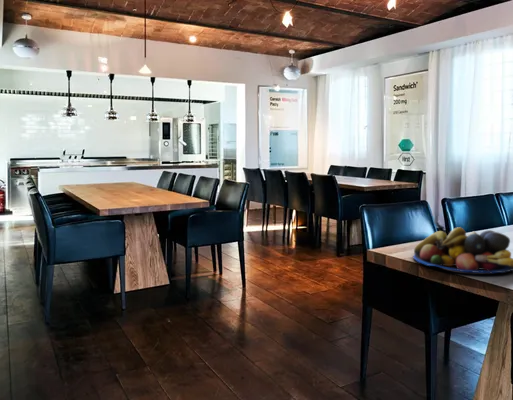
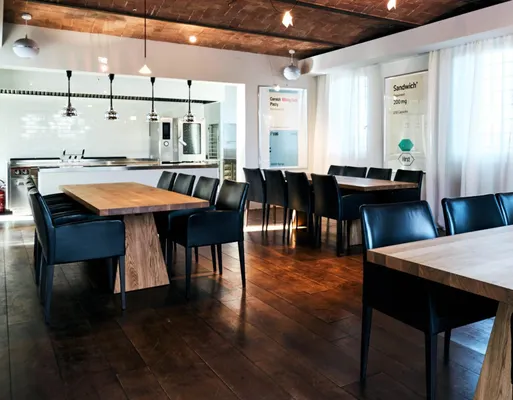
- fruit bowl [412,226,513,274]
